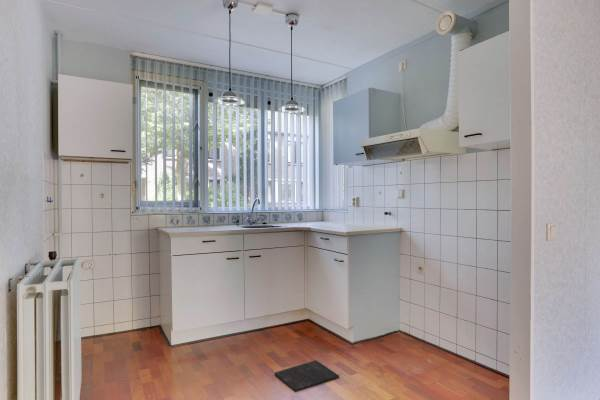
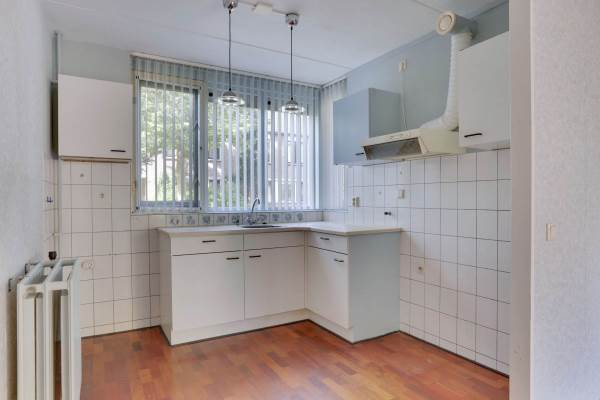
- door mat [274,359,340,393]
